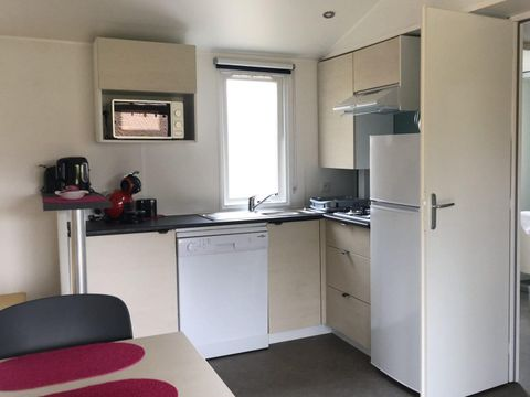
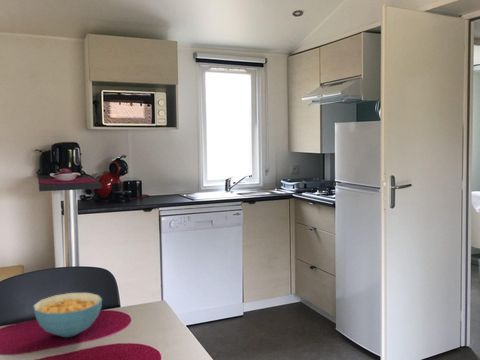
+ cereal bowl [32,292,103,338]
